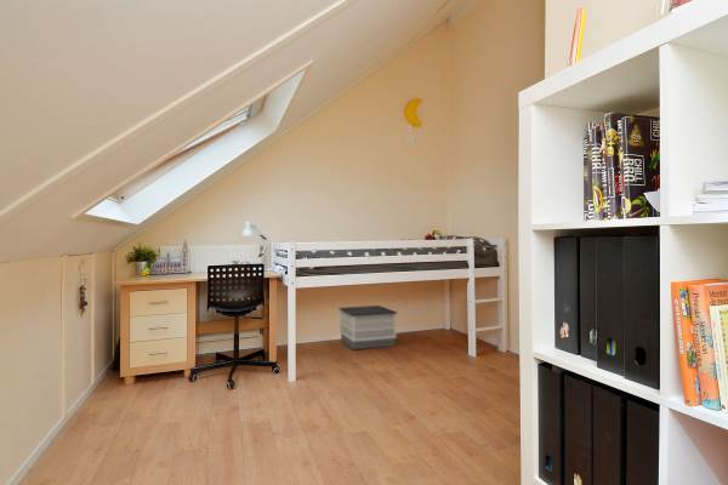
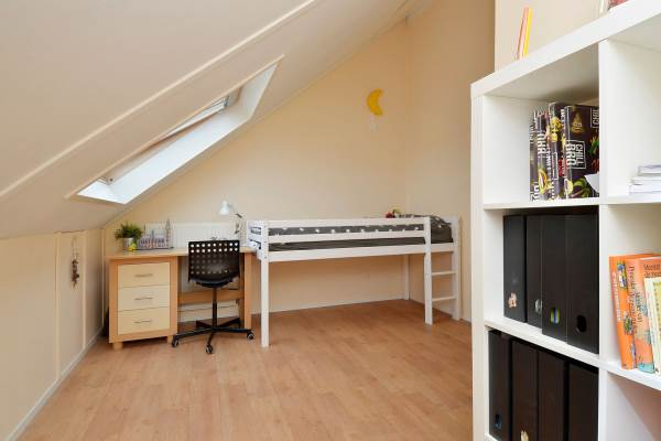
- storage box [337,304,398,350]
